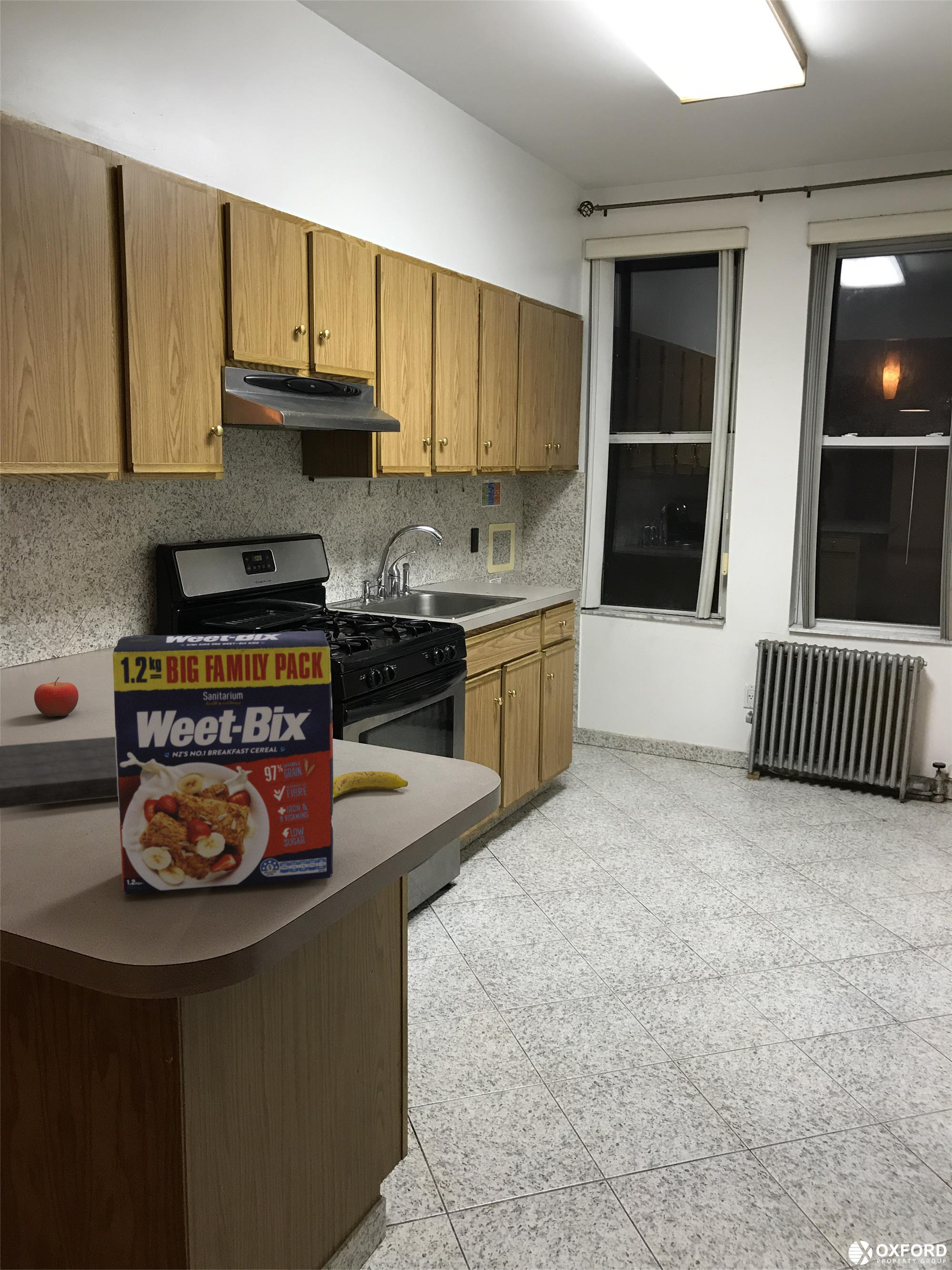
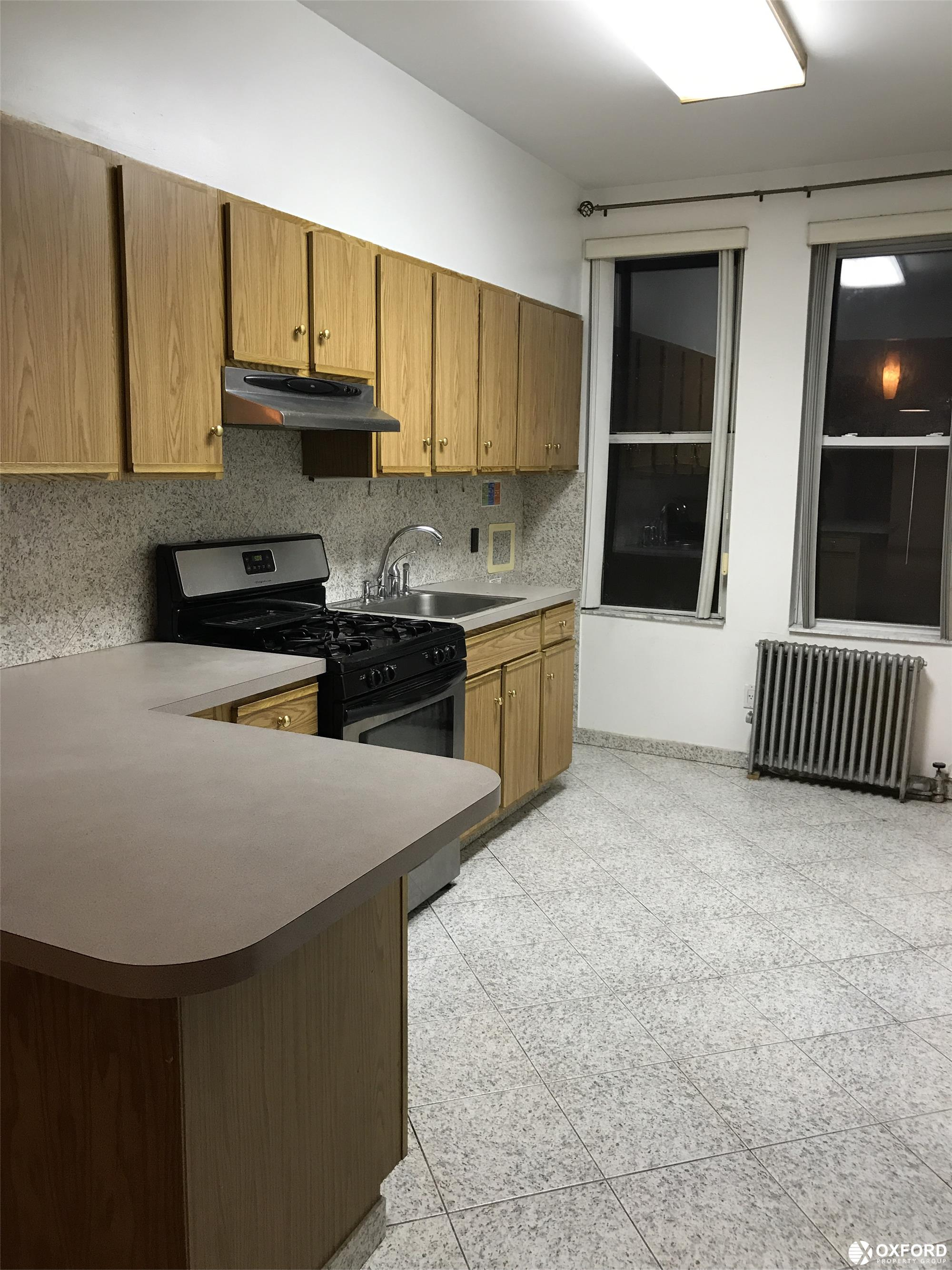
- fruit [34,677,79,718]
- cutting board [0,736,118,809]
- banana [333,771,408,799]
- cereal box [112,630,334,895]
